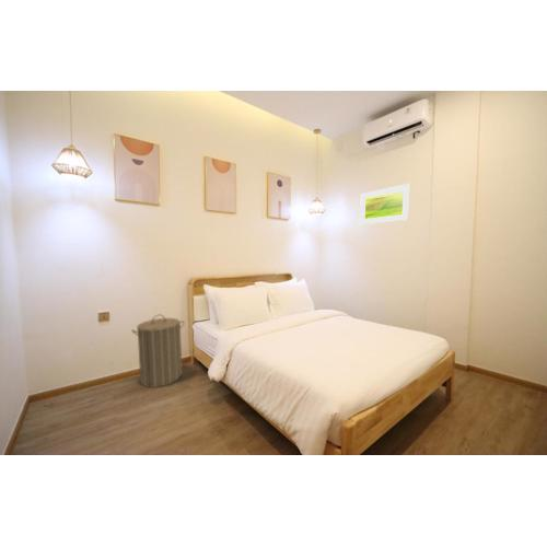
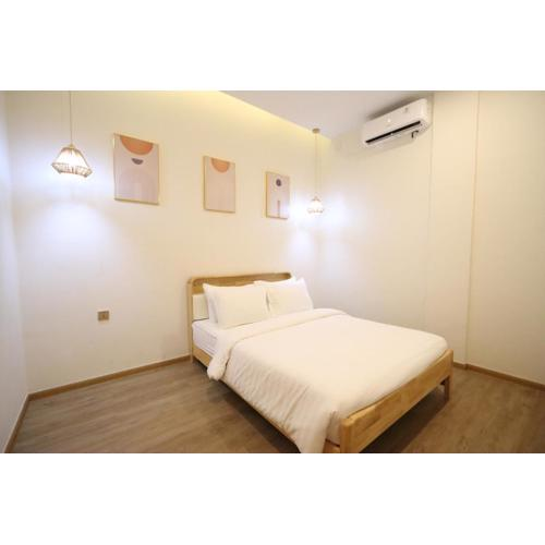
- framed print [359,183,411,225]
- laundry hamper [130,314,186,388]
